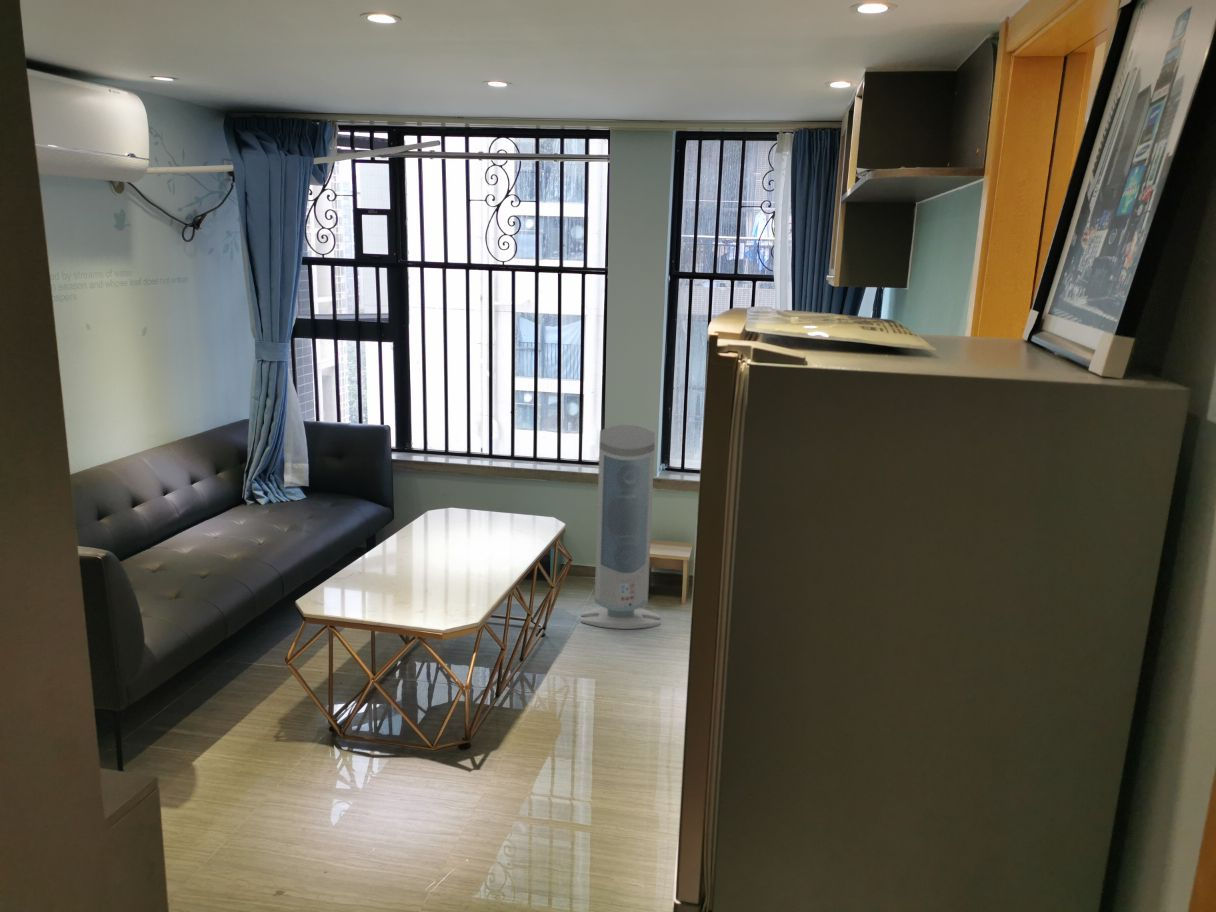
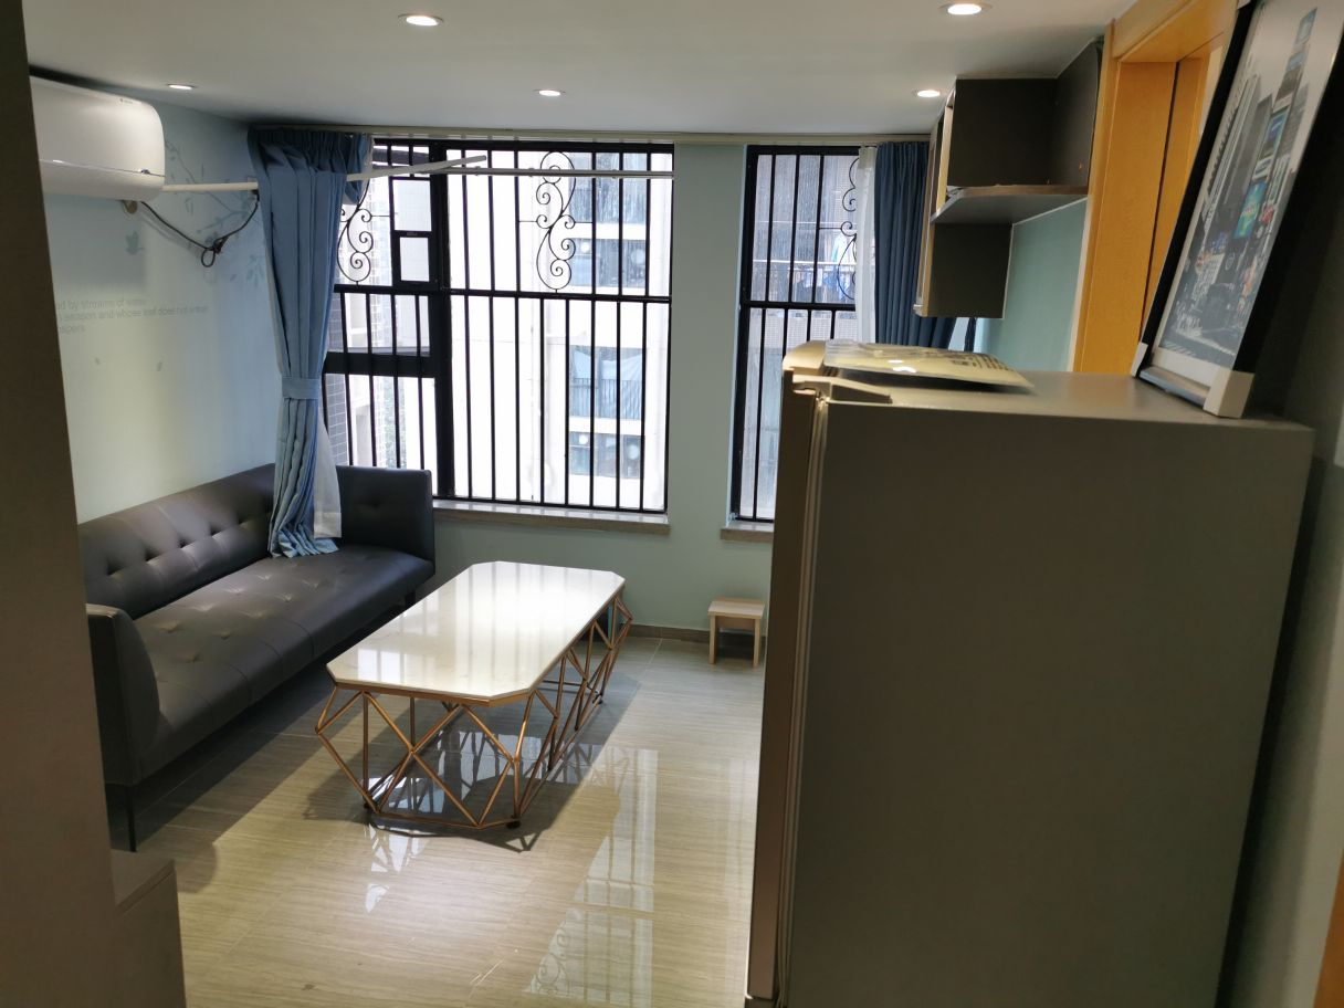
- air purifier [580,424,661,630]
